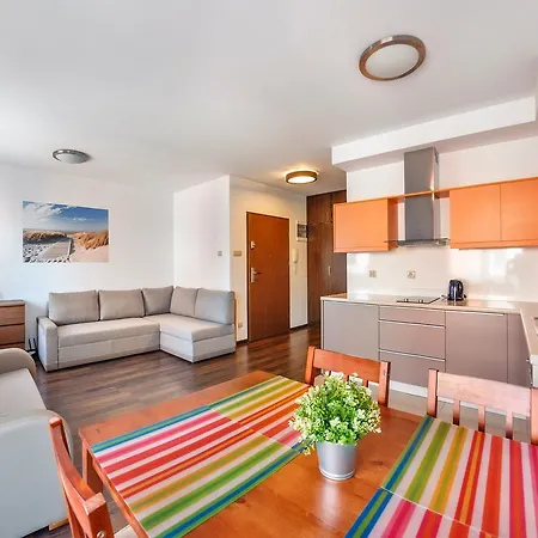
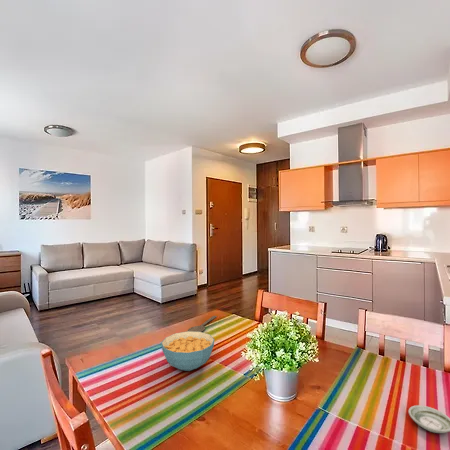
+ wooden spoon [187,315,218,332]
+ saucer [408,404,450,434]
+ cereal bowl [160,330,215,372]
